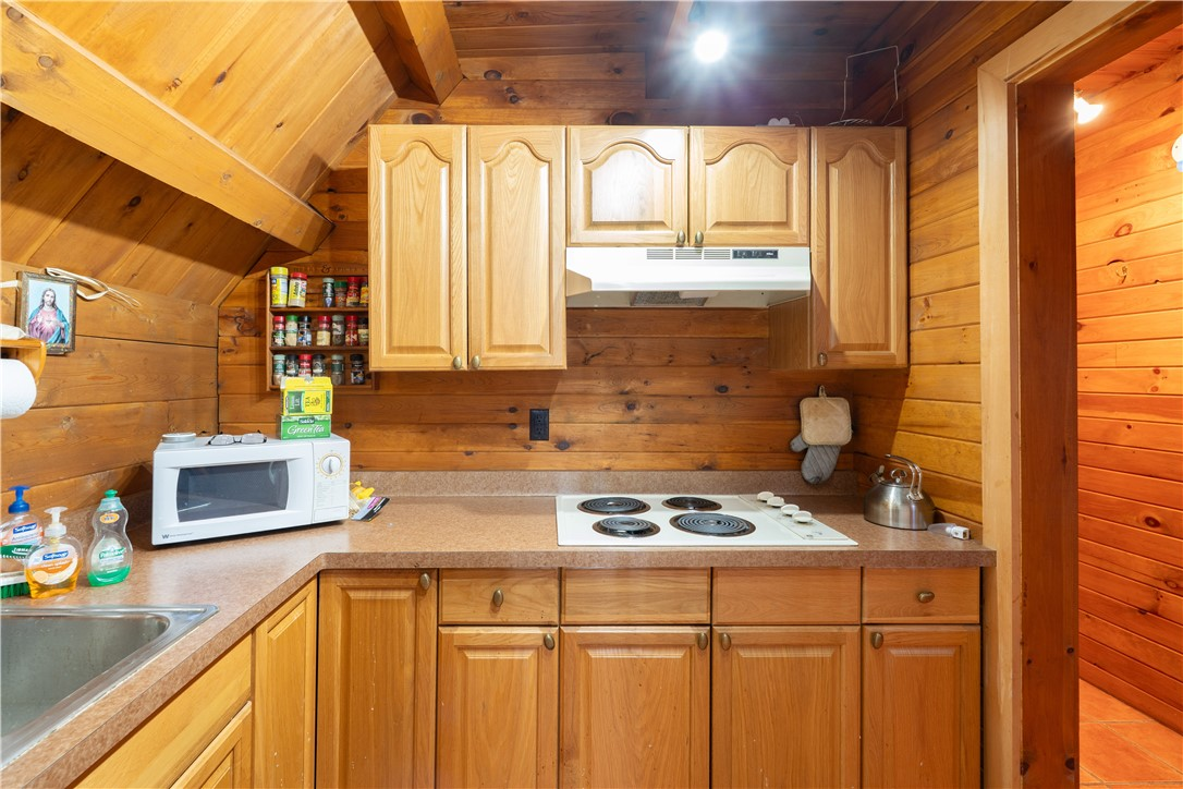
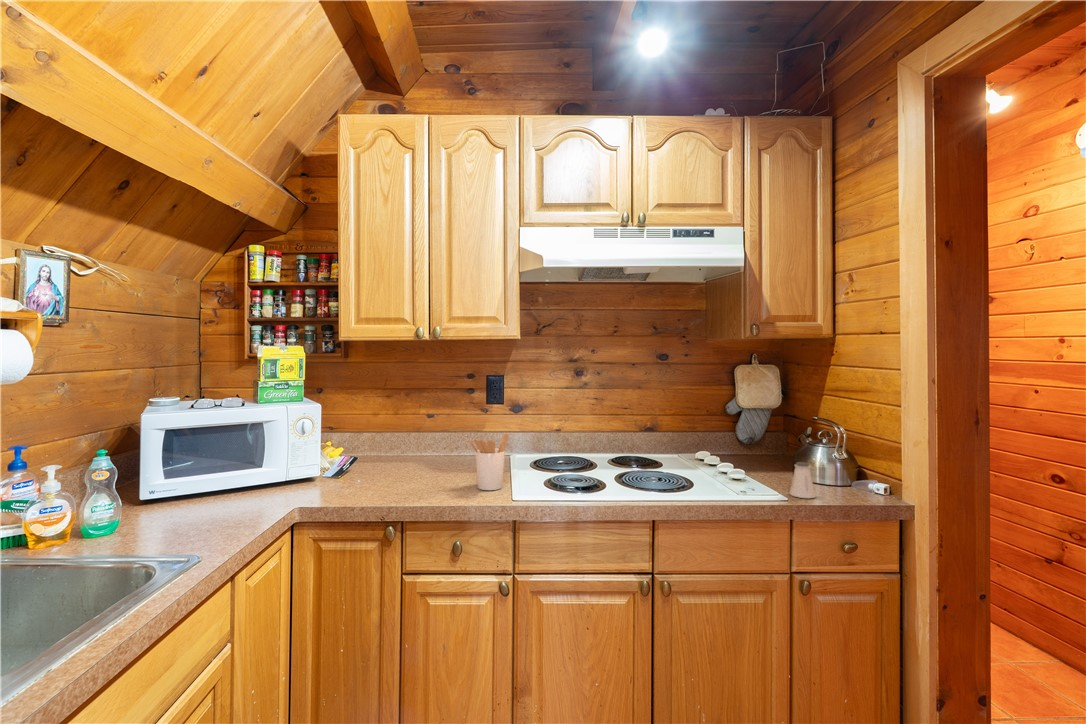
+ saltshaker [788,461,817,499]
+ utensil holder [469,432,509,491]
